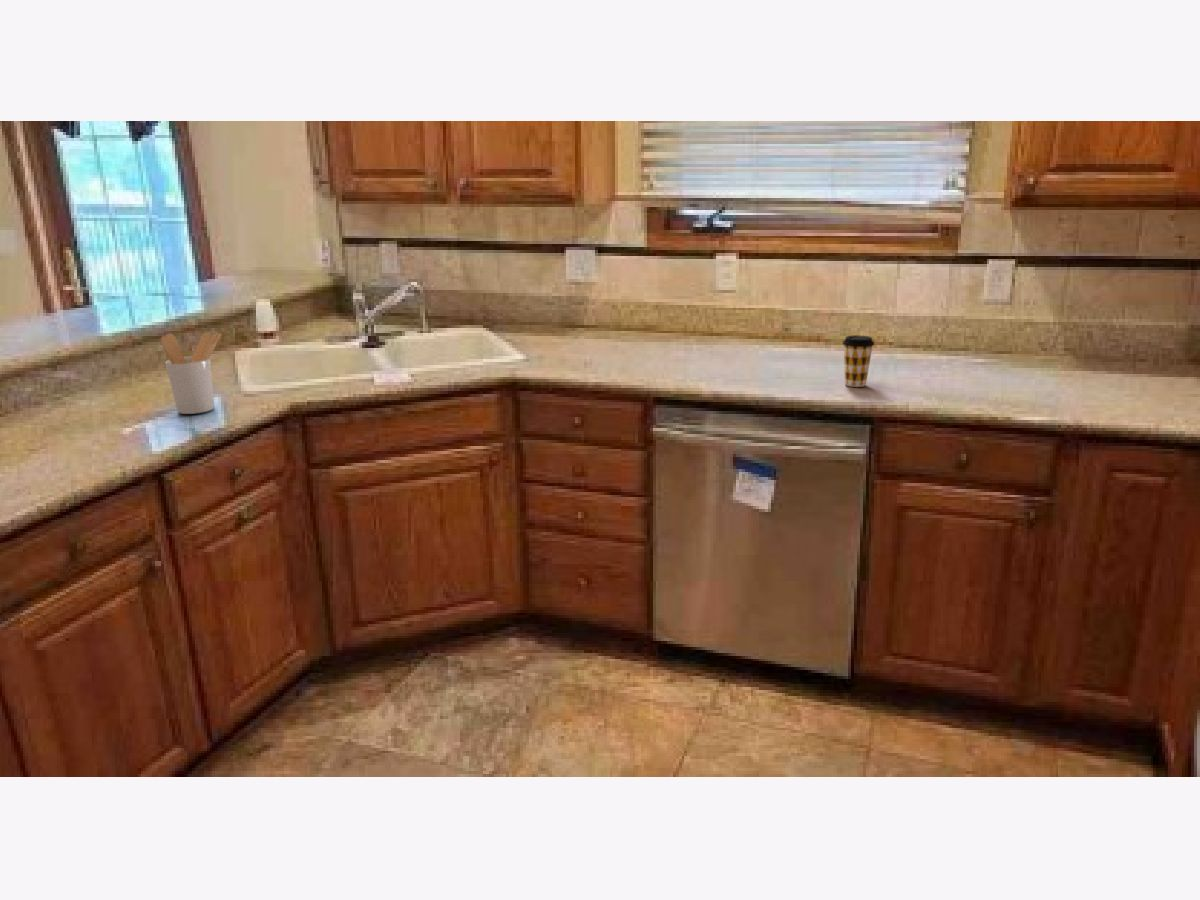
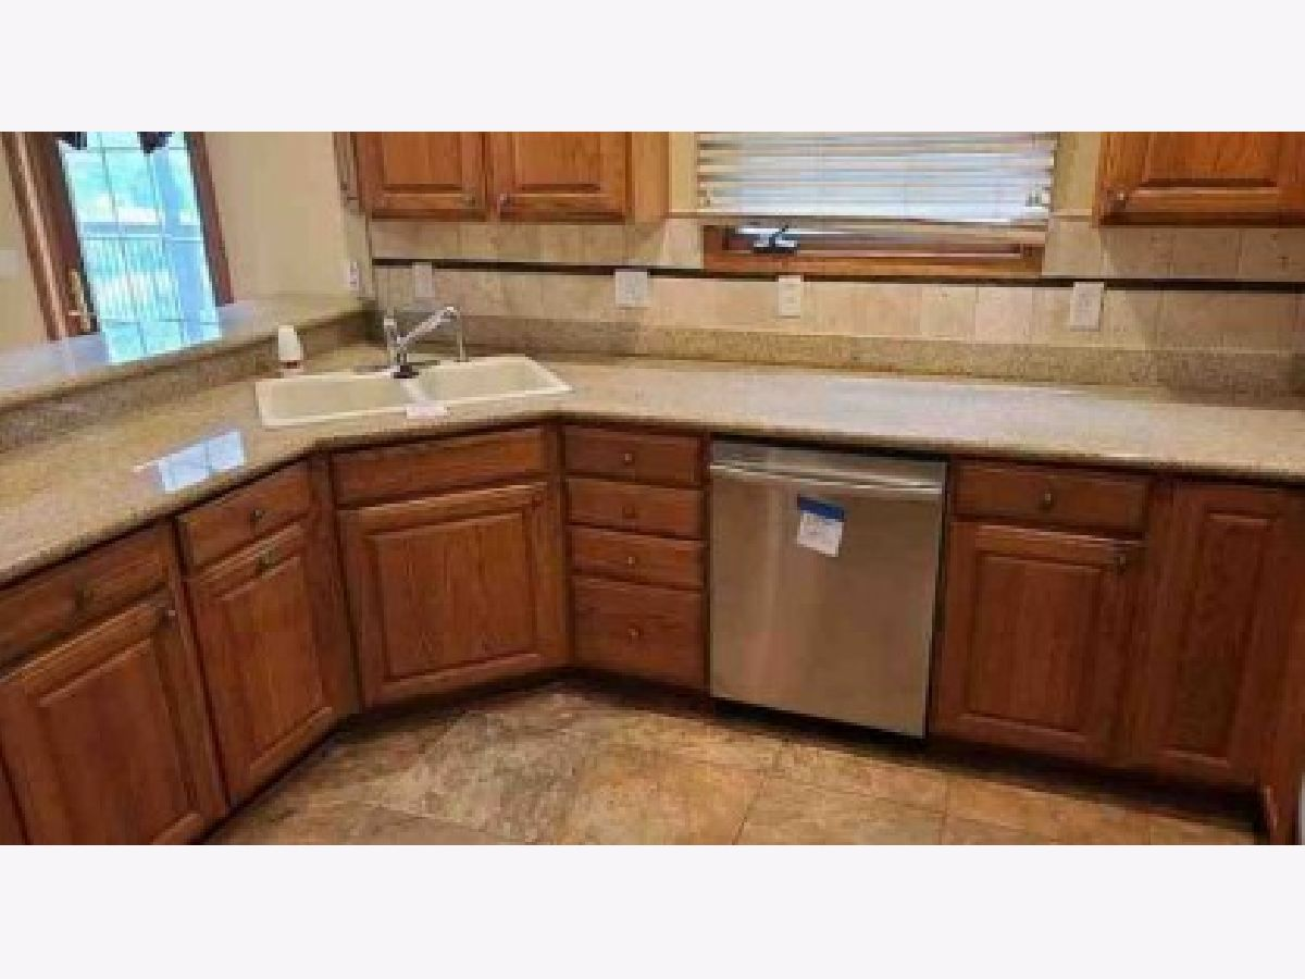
- coffee cup [841,334,876,388]
- utensil holder [160,331,222,415]
